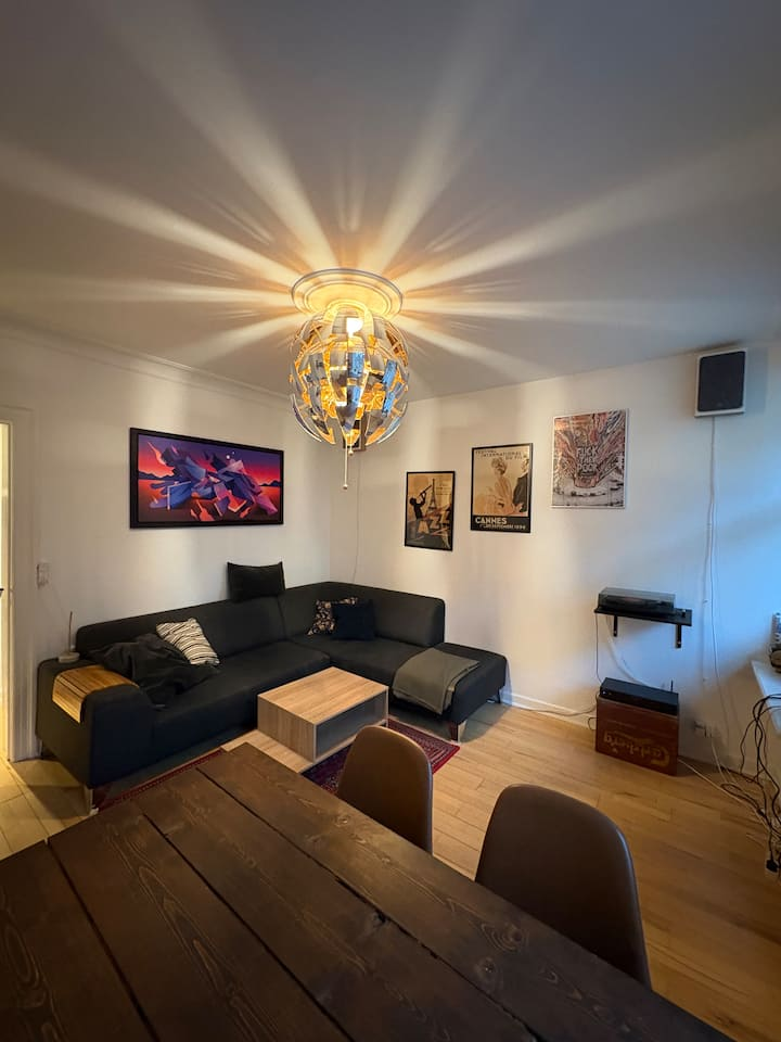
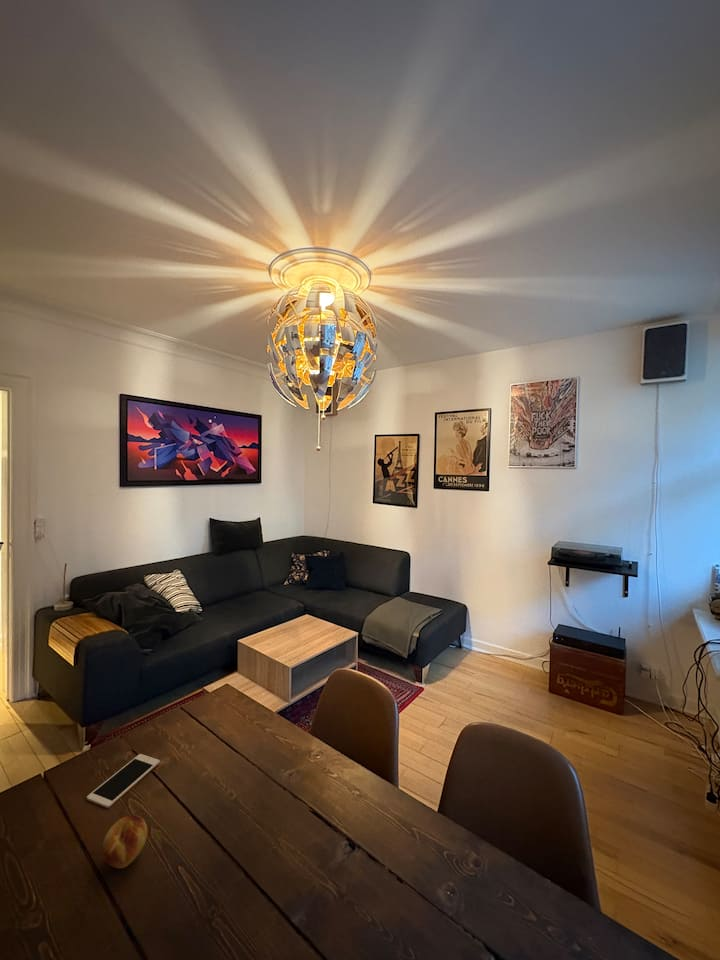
+ fruit [101,814,148,869]
+ cell phone [86,753,161,809]
